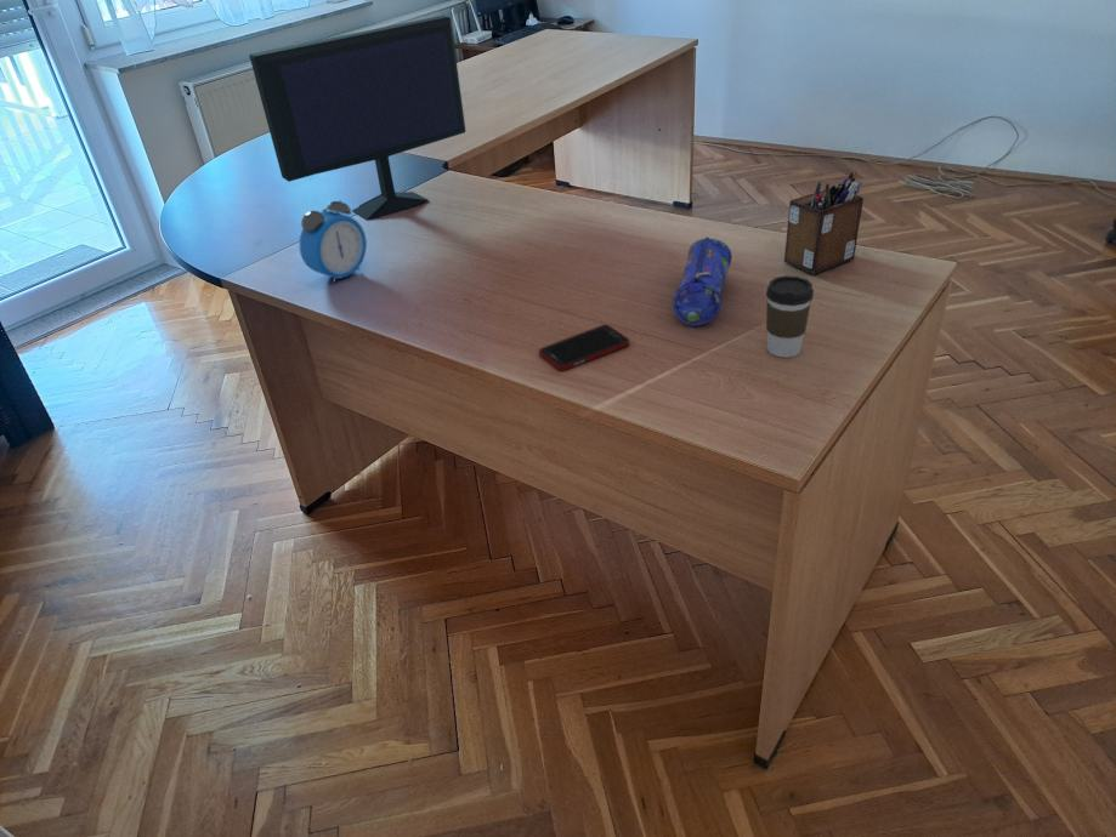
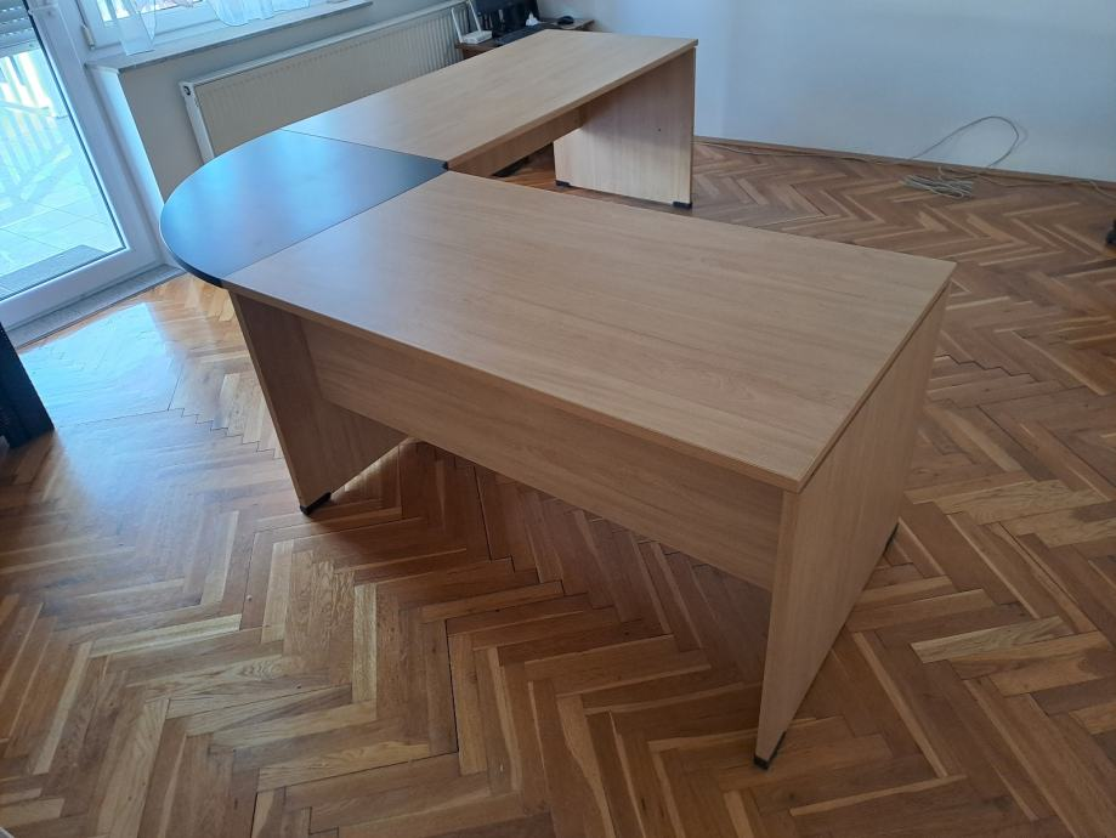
- pencil case [672,237,733,328]
- coffee cup [765,274,815,359]
- alarm clock [299,199,368,284]
- computer monitor [249,15,466,221]
- desk organizer [783,171,865,275]
- cell phone [538,324,630,372]
